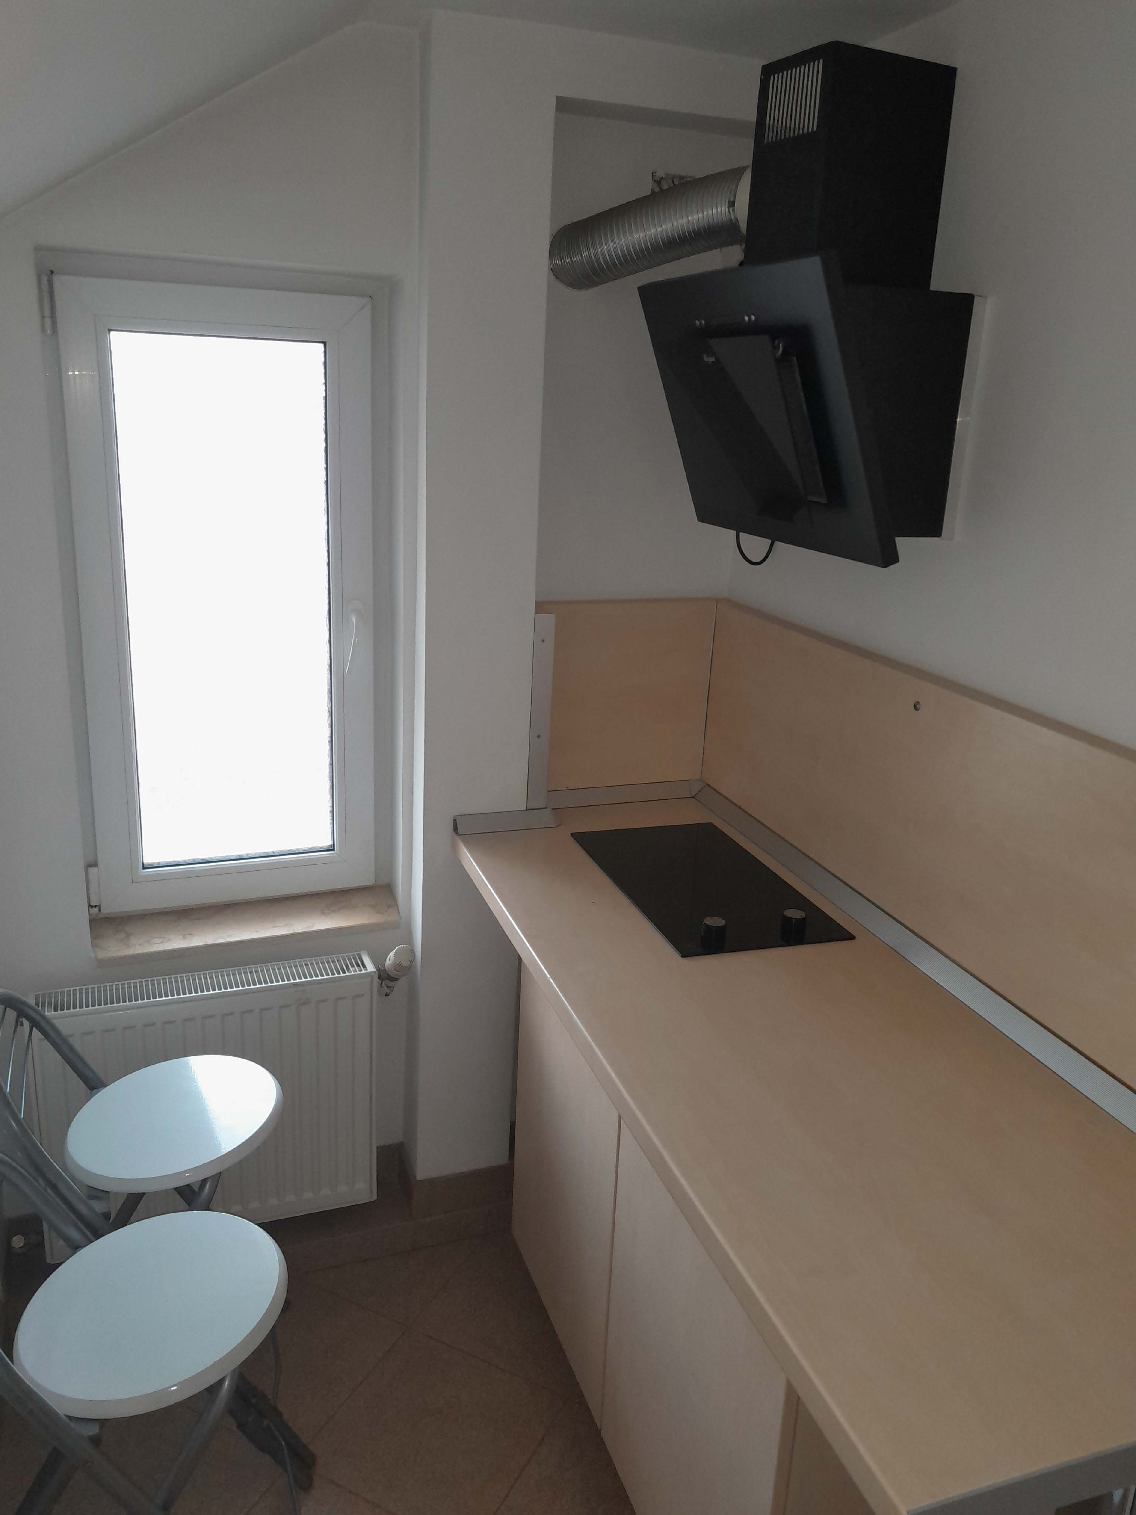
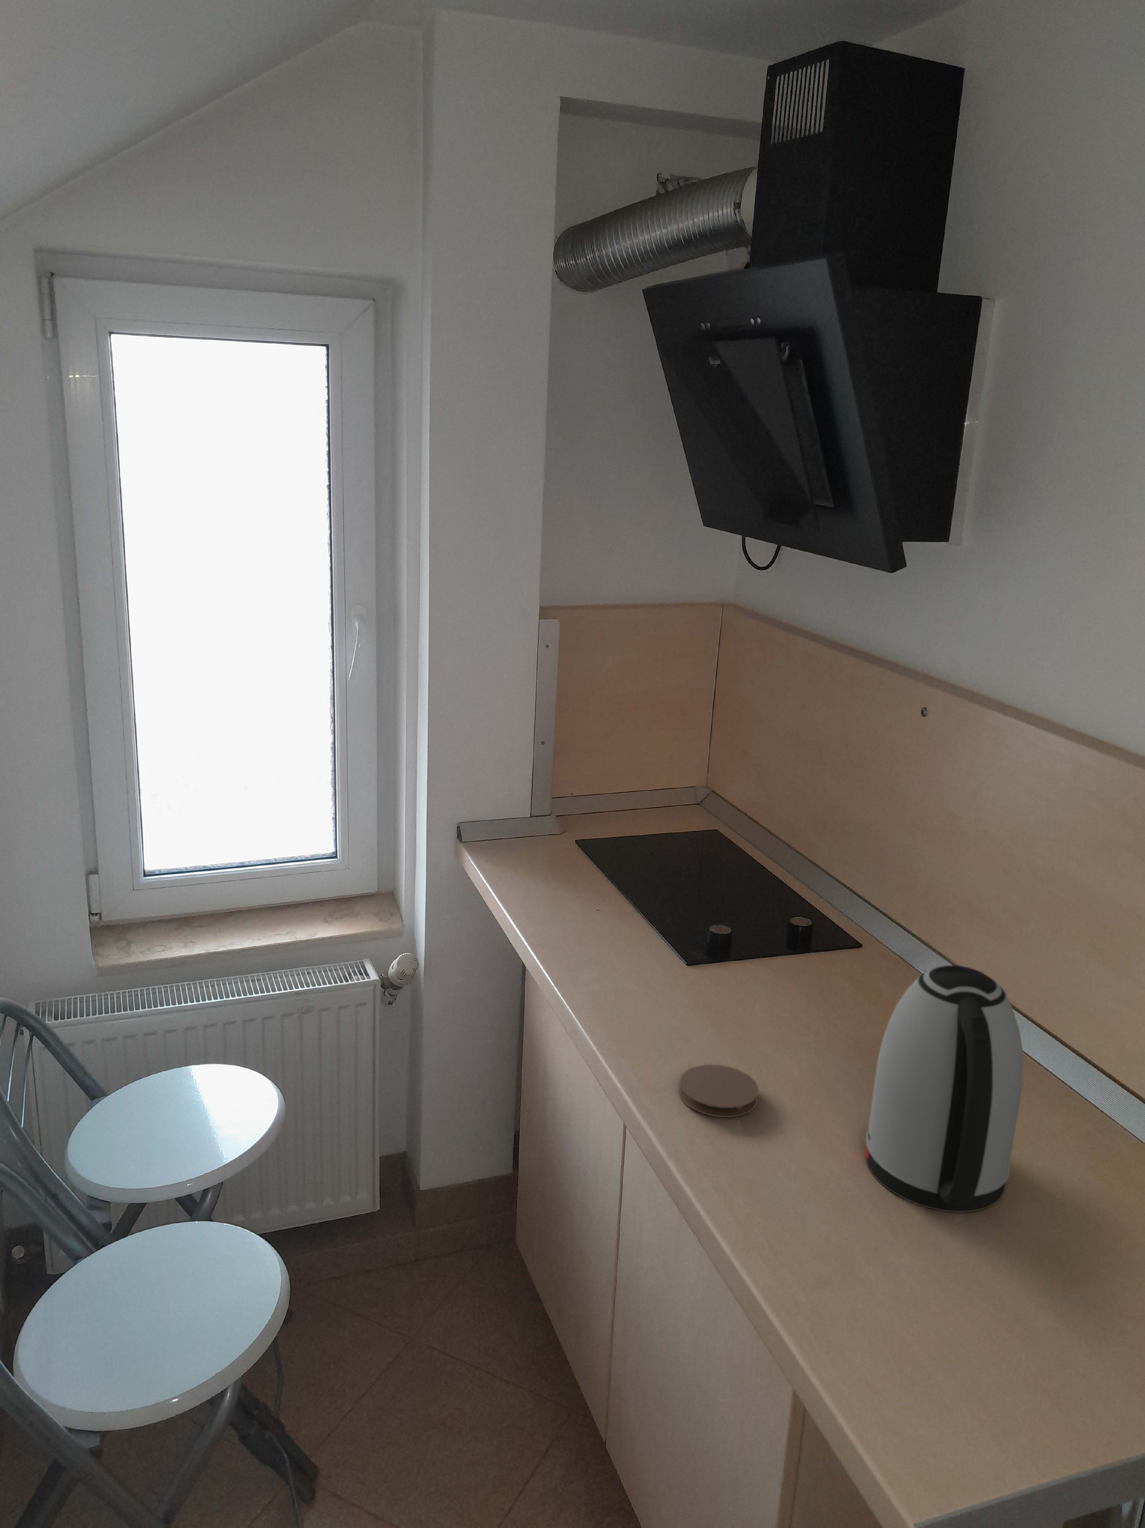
+ coaster [678,1065,759,1118]
+ kettle [865,965,1024,1213]
